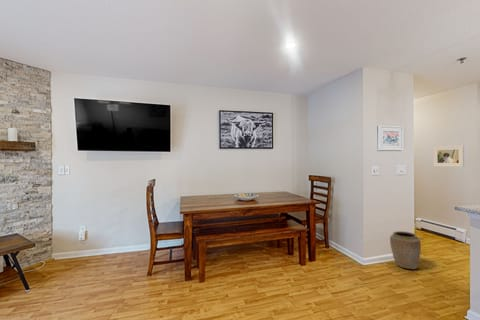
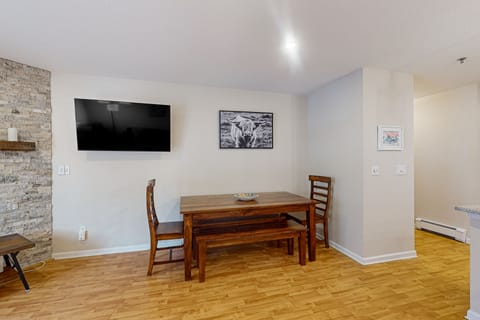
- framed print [432,144,465,168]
- vase [389,230,422,270]
